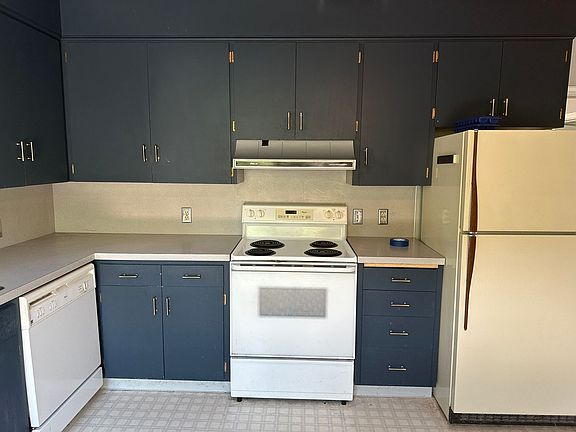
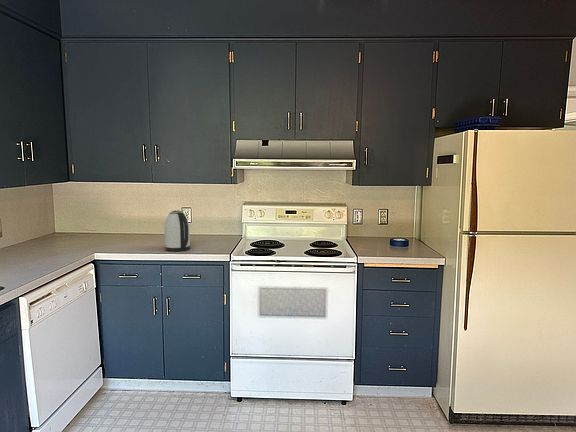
+ kettle [163,210,191,252]
